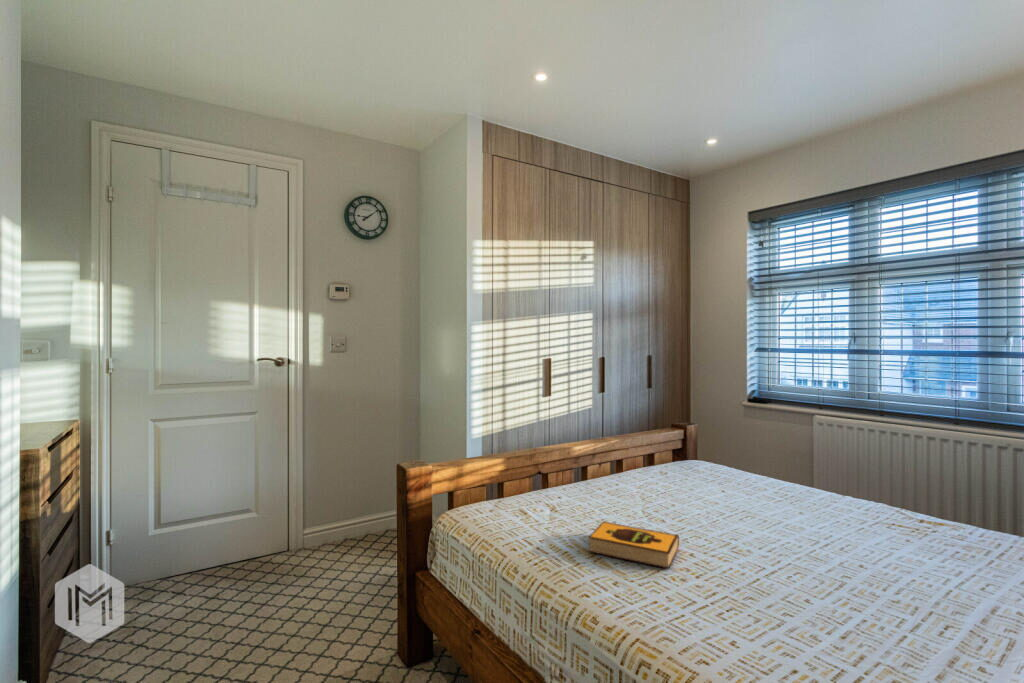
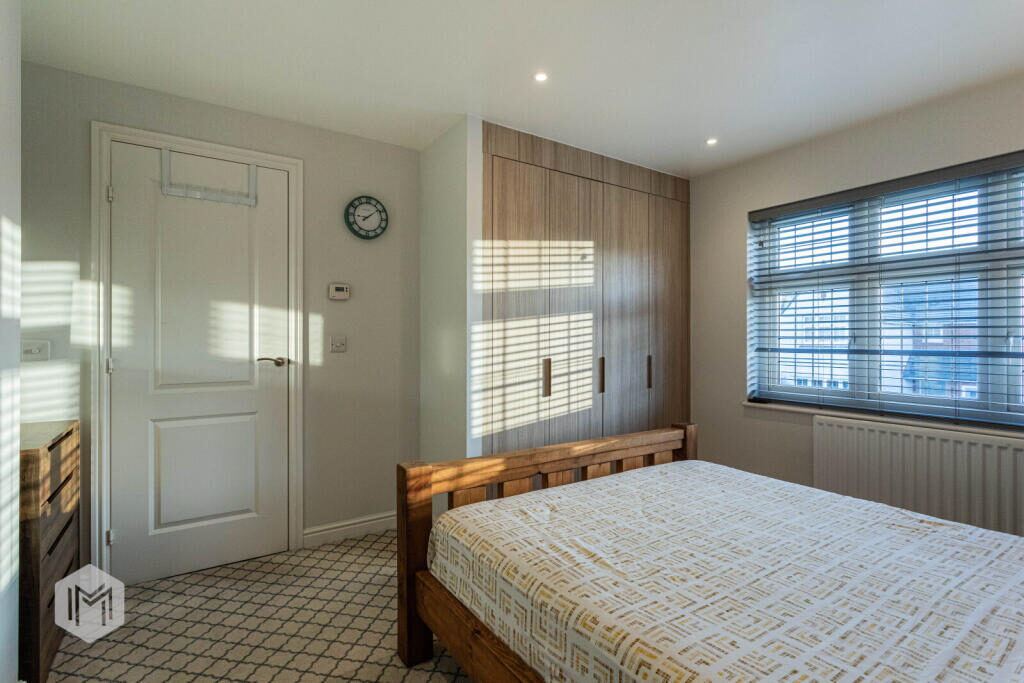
- hardback book [587,520,680,570]
